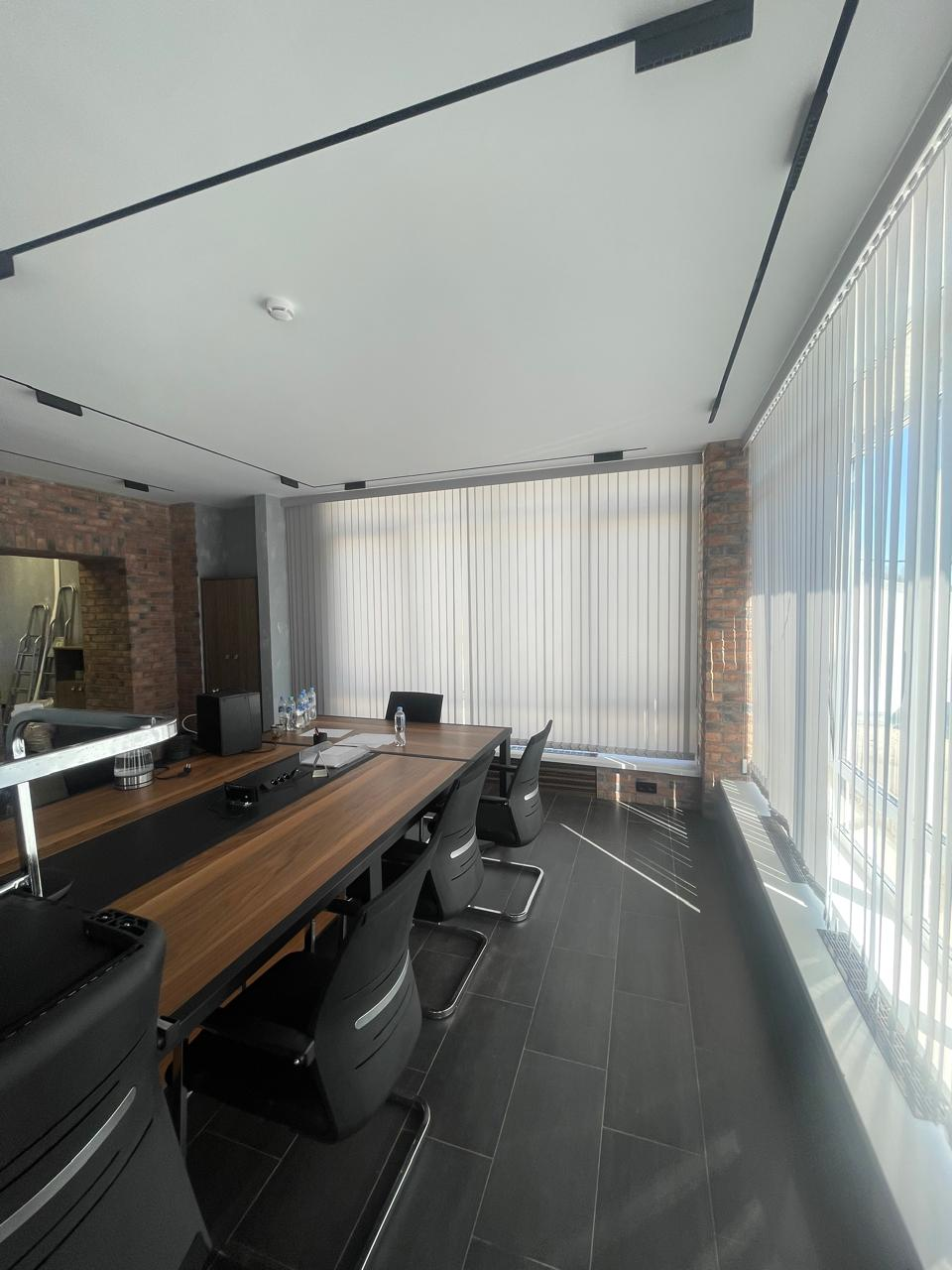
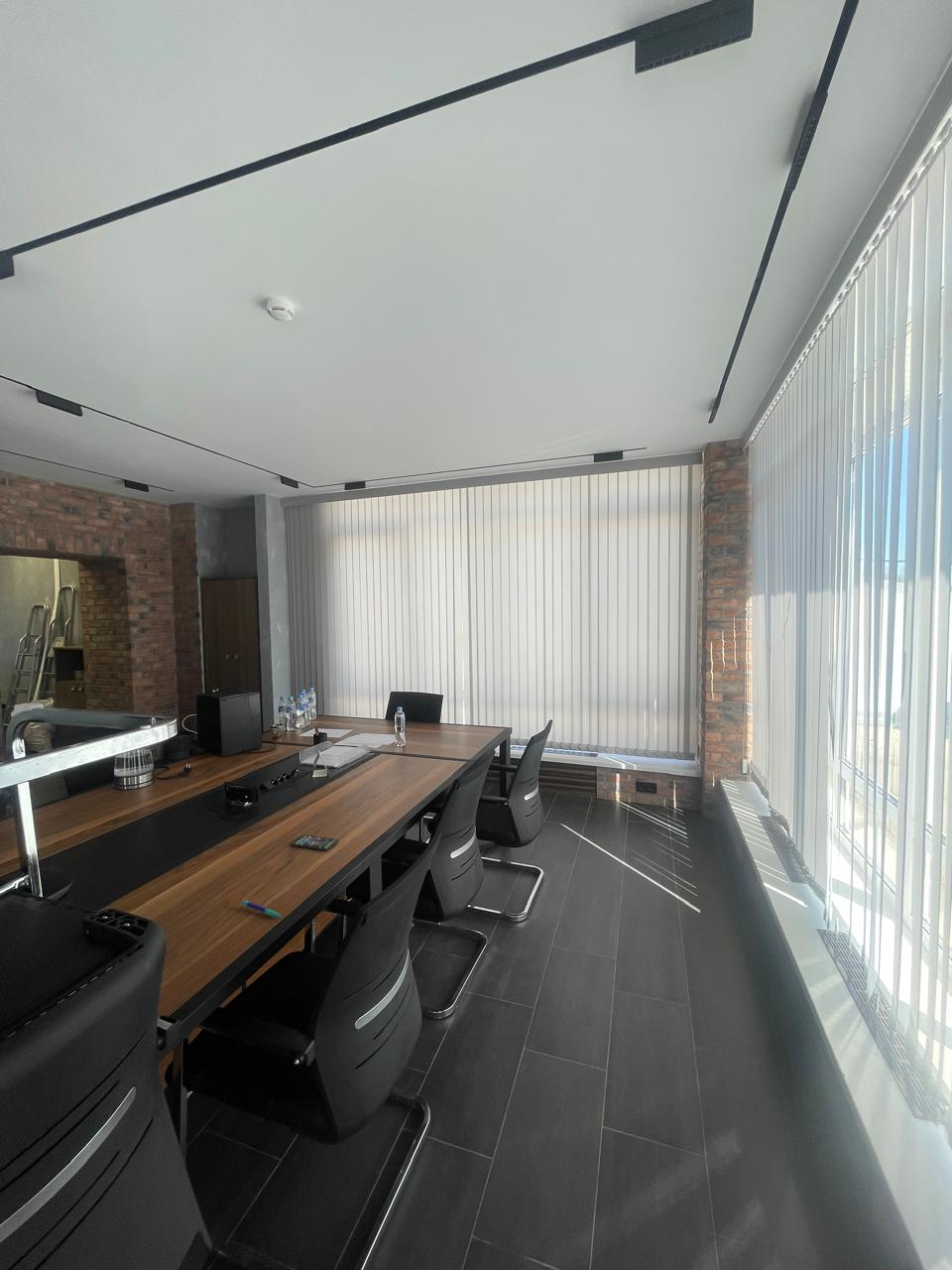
+ pen [240,899,283,918]
+ smartphone [290,833,339,851]
